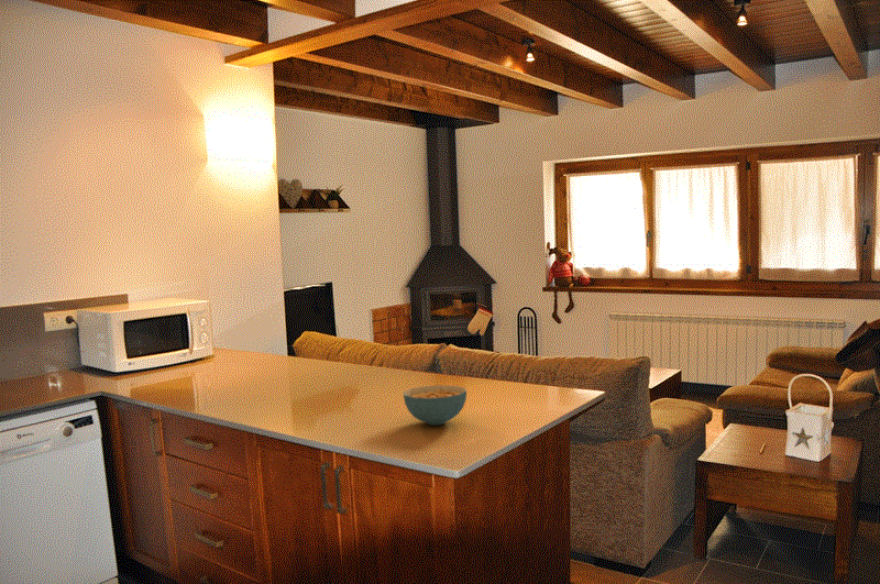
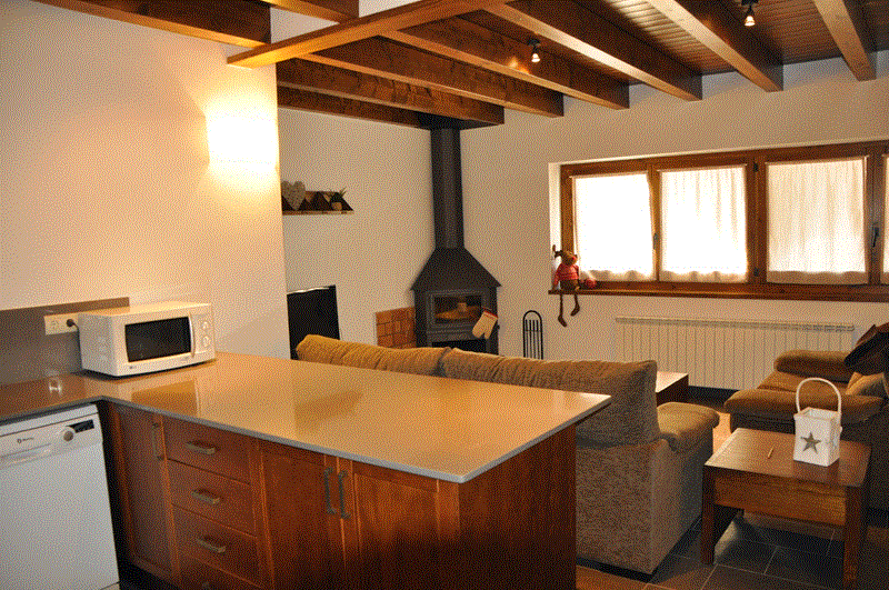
- cereal bowl [403,384,468,426]
